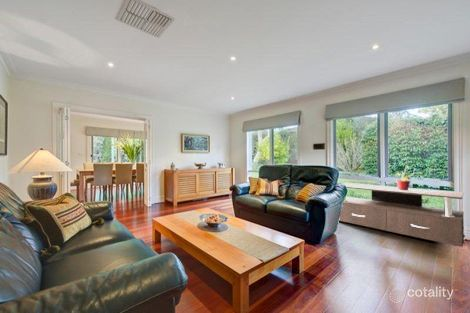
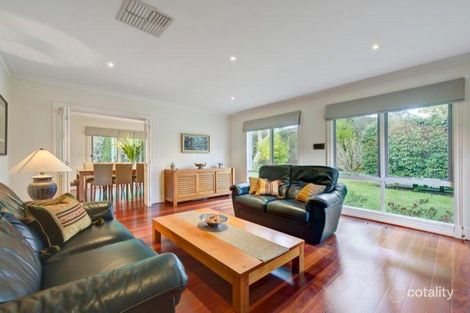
- coffee table [338,182,465,248]
- potted plant [394,164,422,190]
